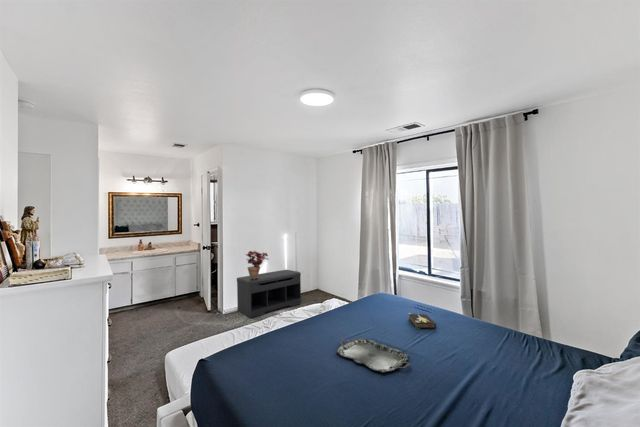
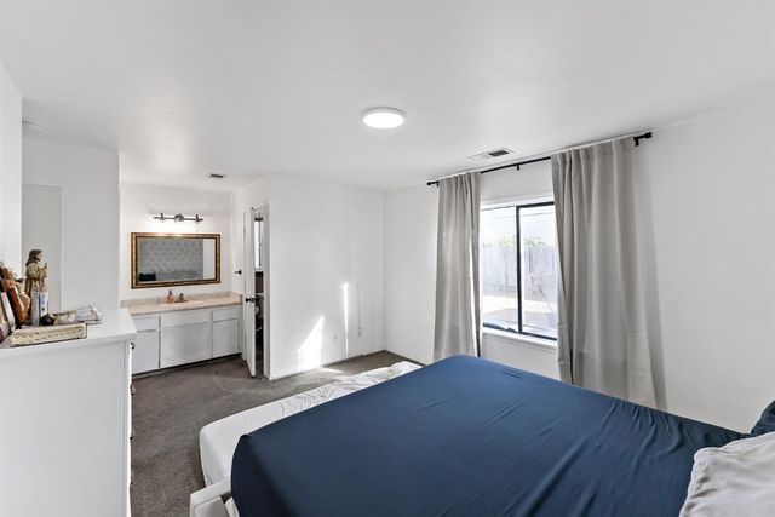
- serving tray [335,337,411,374]
- bench [236,269,302,319]
- potted plant [244,250,269,279]
- hardback book [407,312,437,330]
